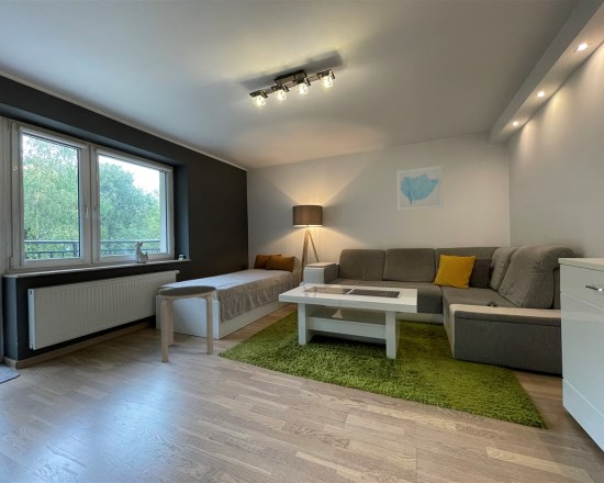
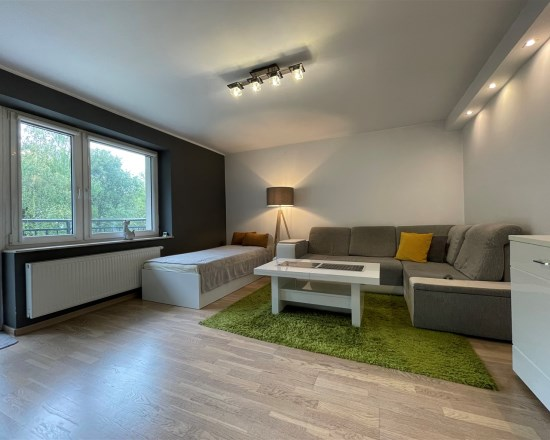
- side table [158,284,217,363]
- wall art [395,165,444,212]
